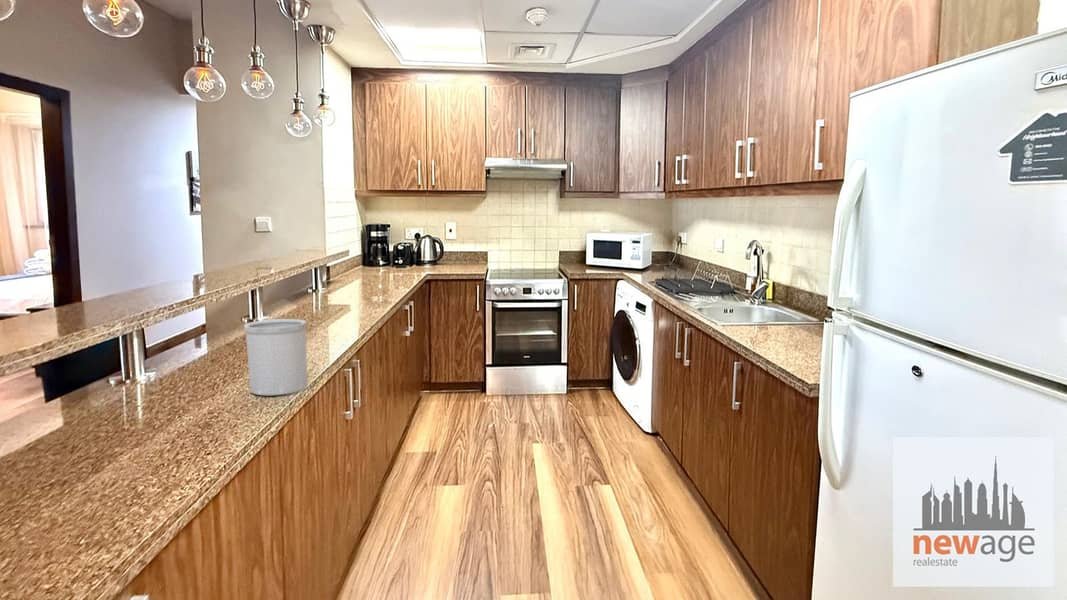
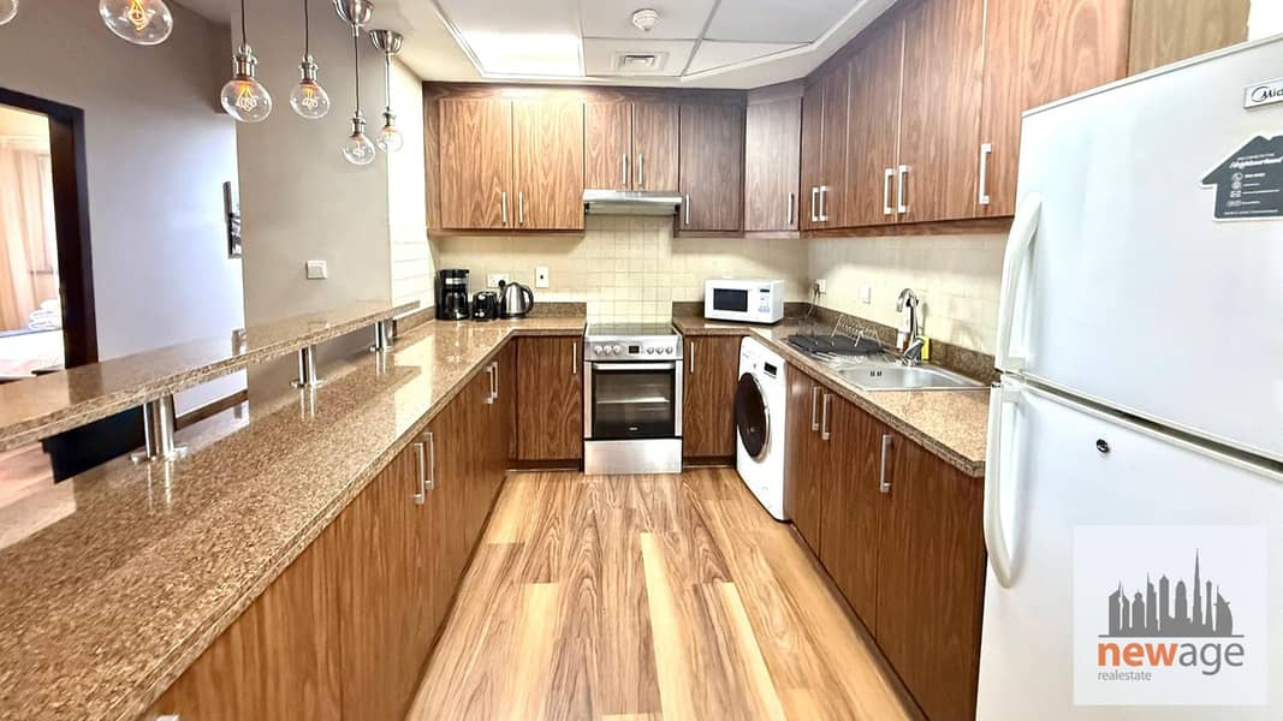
- utensil holder [243,318,308,396]
